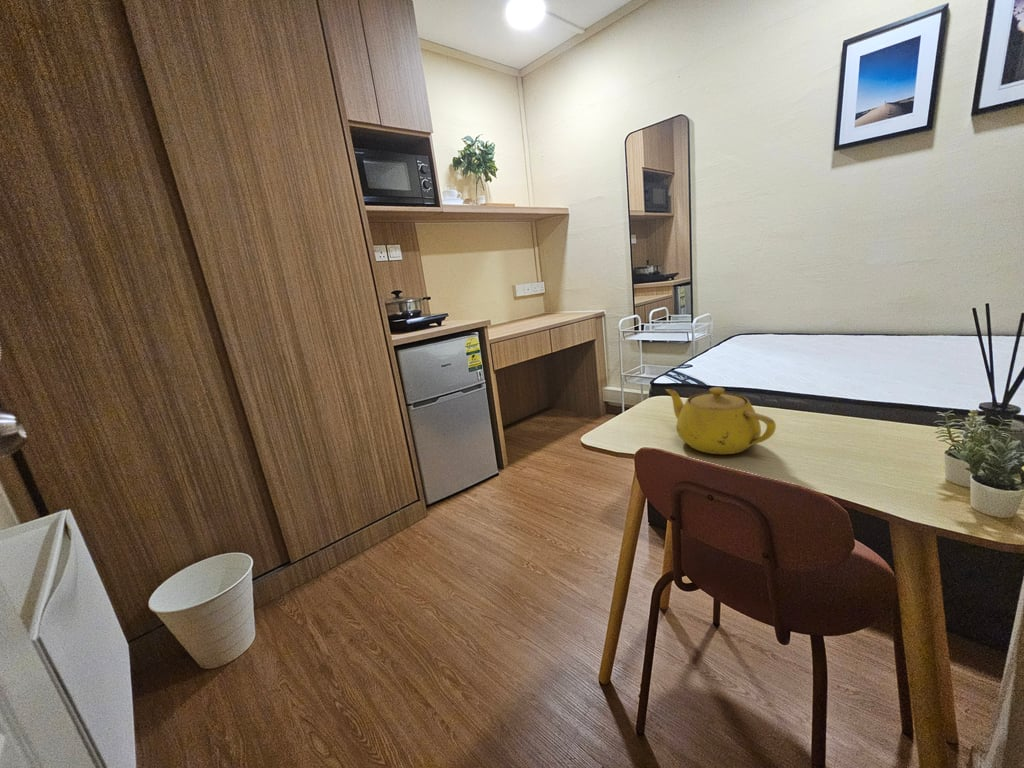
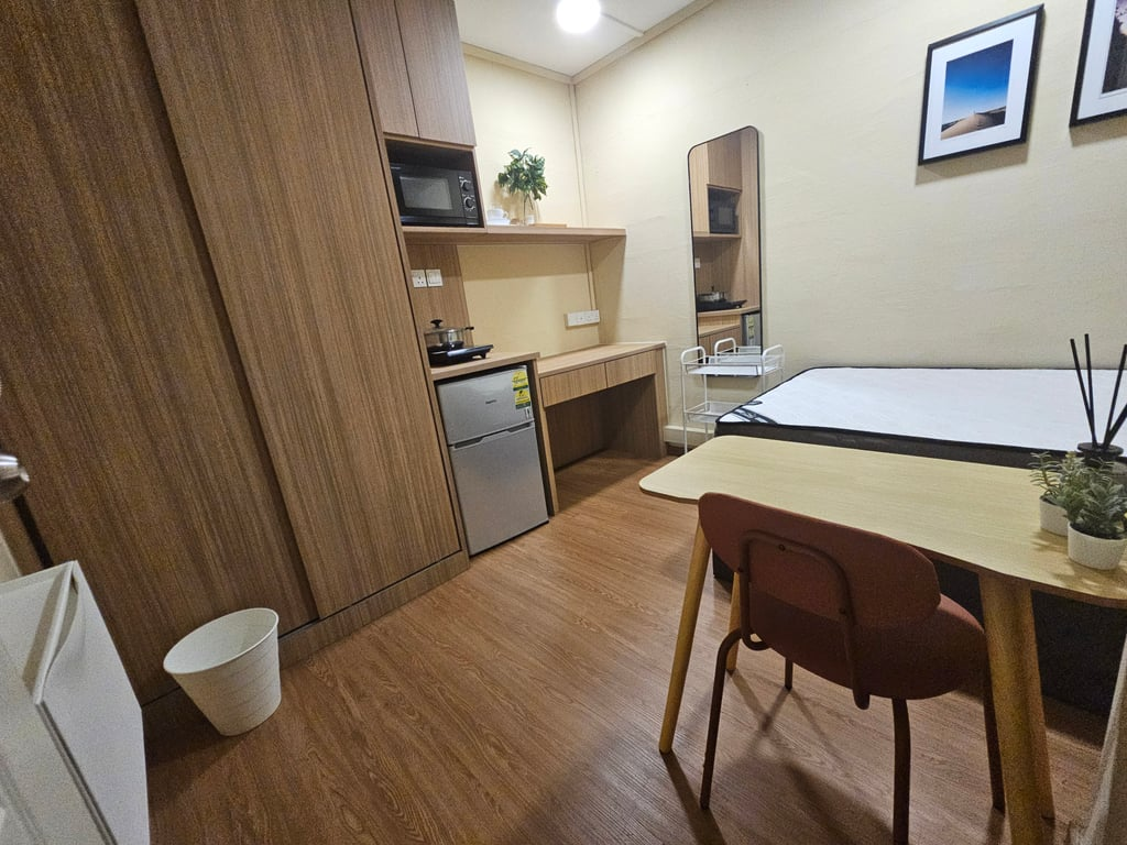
- teapot [664,386,777,455]
